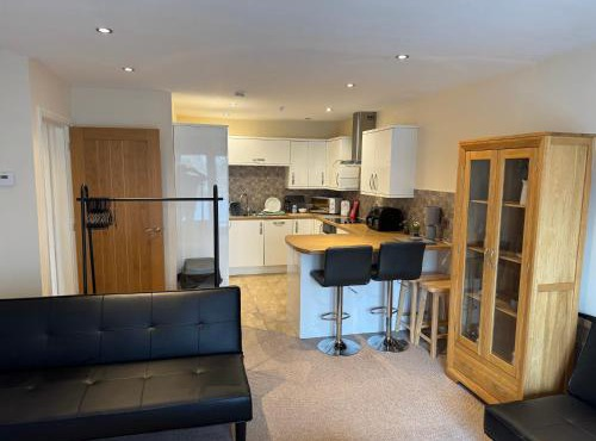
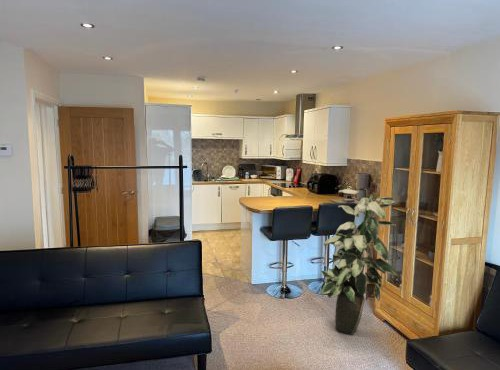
+ indoor plant [320,188,399,336]
